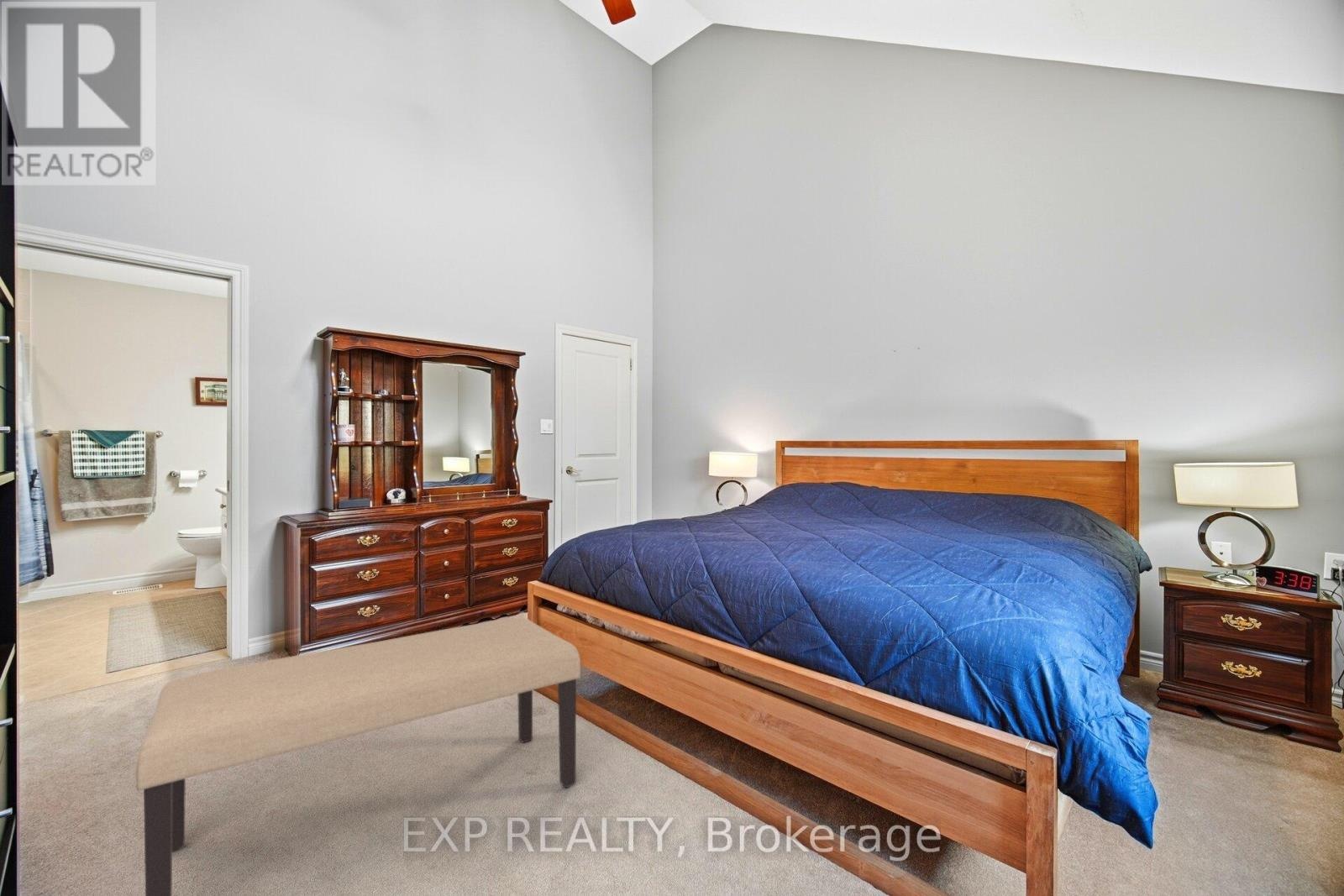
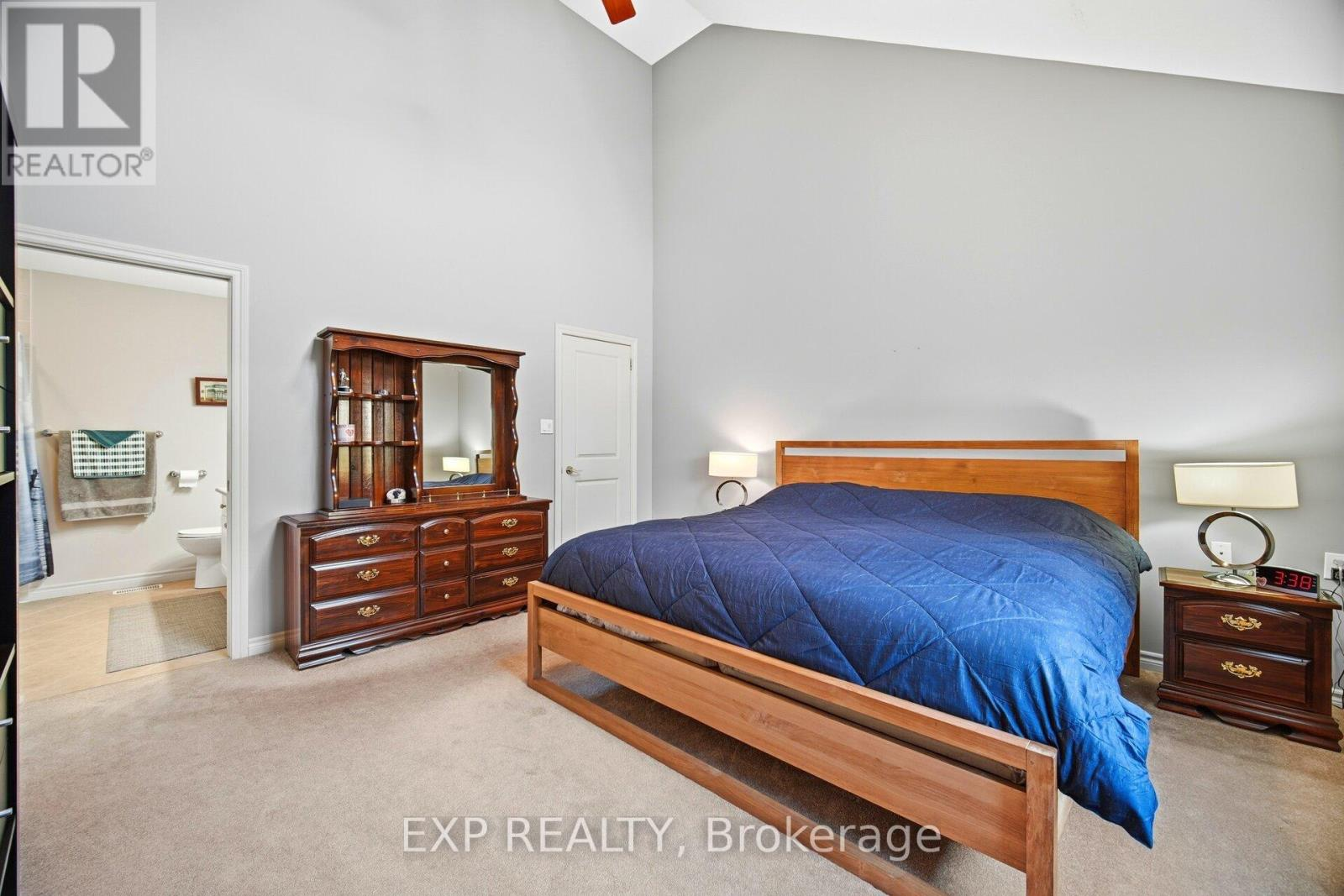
- bench [134,617,581,896]
